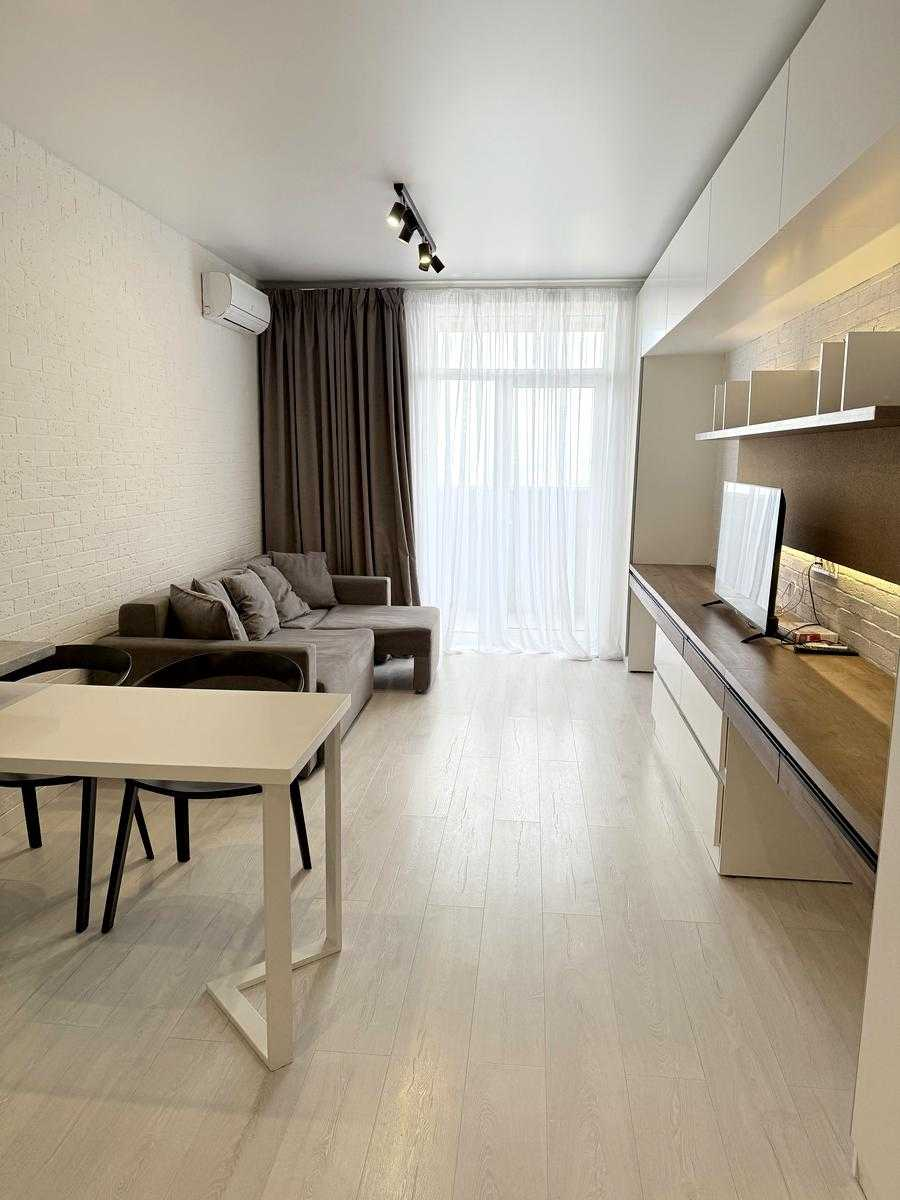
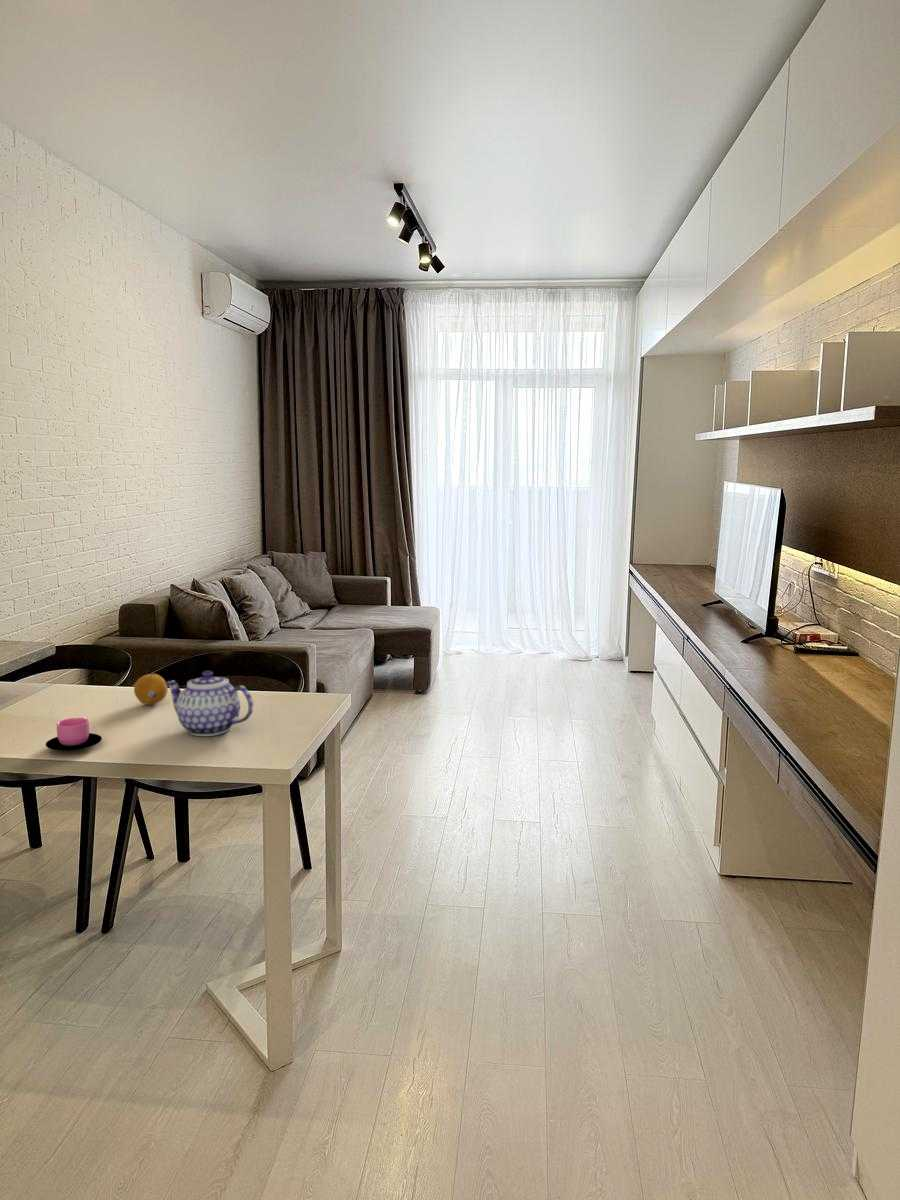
+ fruit [133,673,169,706]
+ teapot [165,670,254,737]
+ cup [45,716,103,752]
